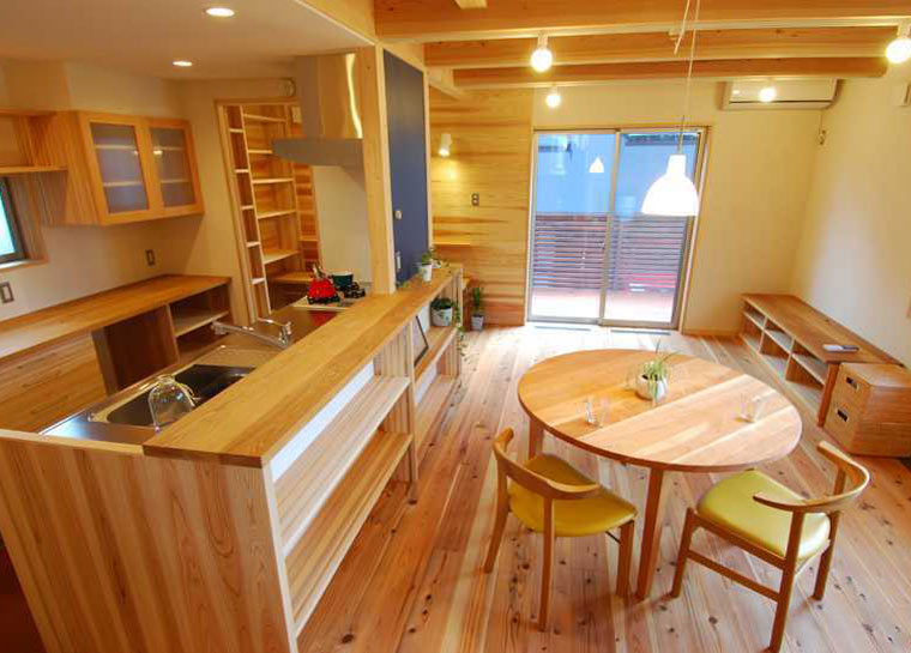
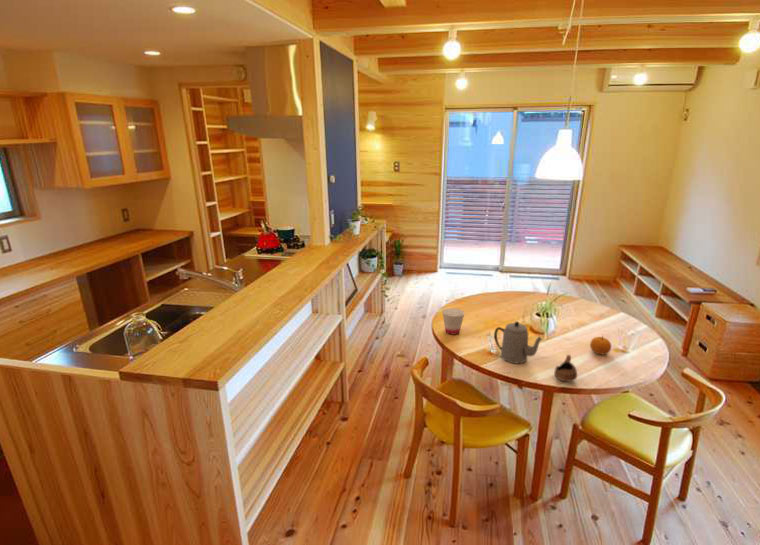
+ fruit [589,334,612,355]
+ cup [441,307,465,335]
+ cup [553,353,578,382]
+ teapot [493,321,543,364]
